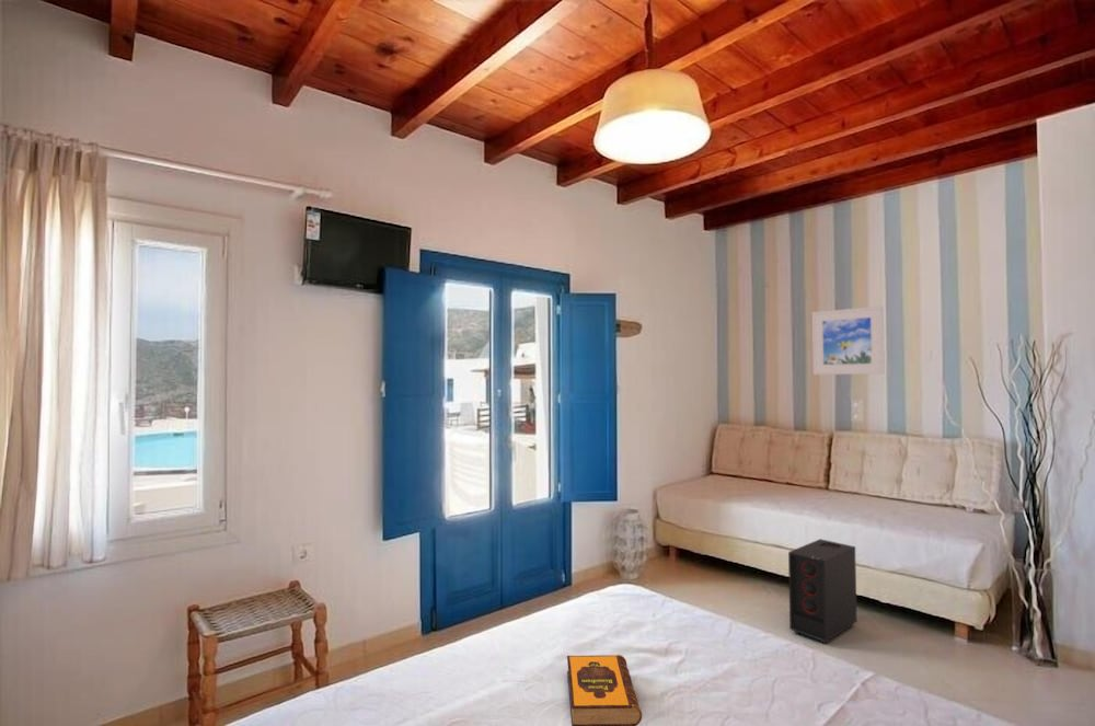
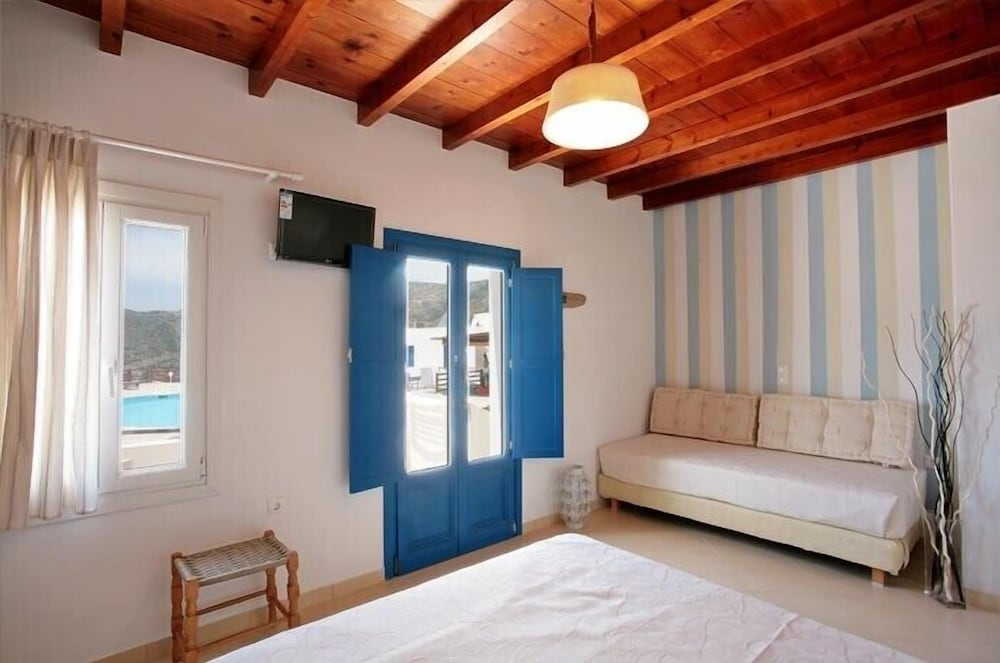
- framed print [811,306,886,376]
- speaker [787,538,858,645]
- hardback book [566,654,643,726]
